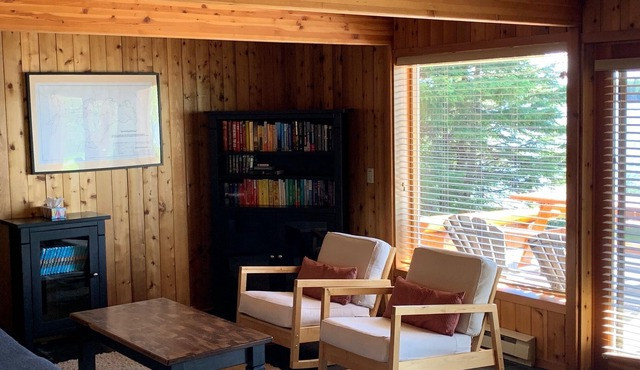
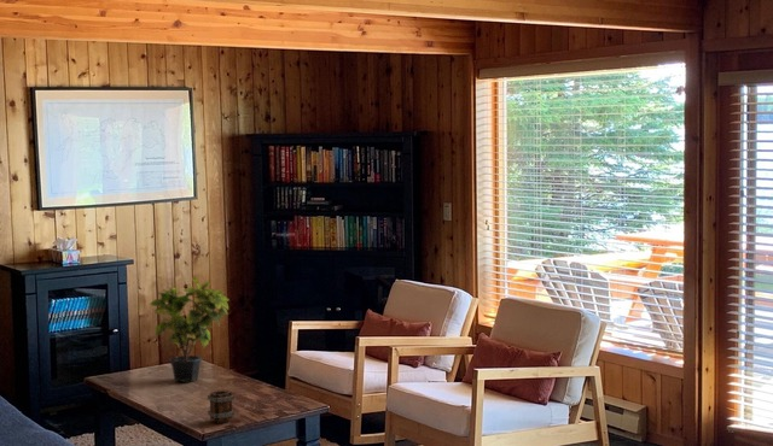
+ mug [207,389,236,424]
+ potted plant [147,276,231,383]
